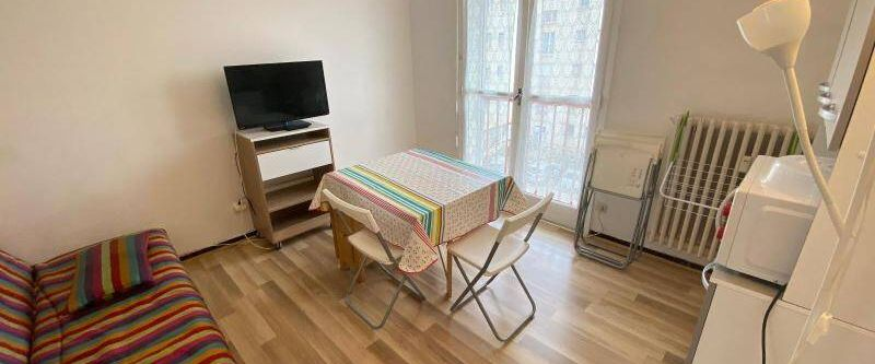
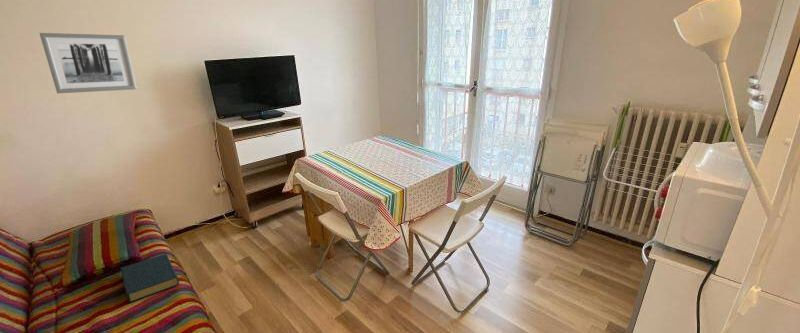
+ hardback book [120,253,180,304]
+ wall art [38,32,138,94]
